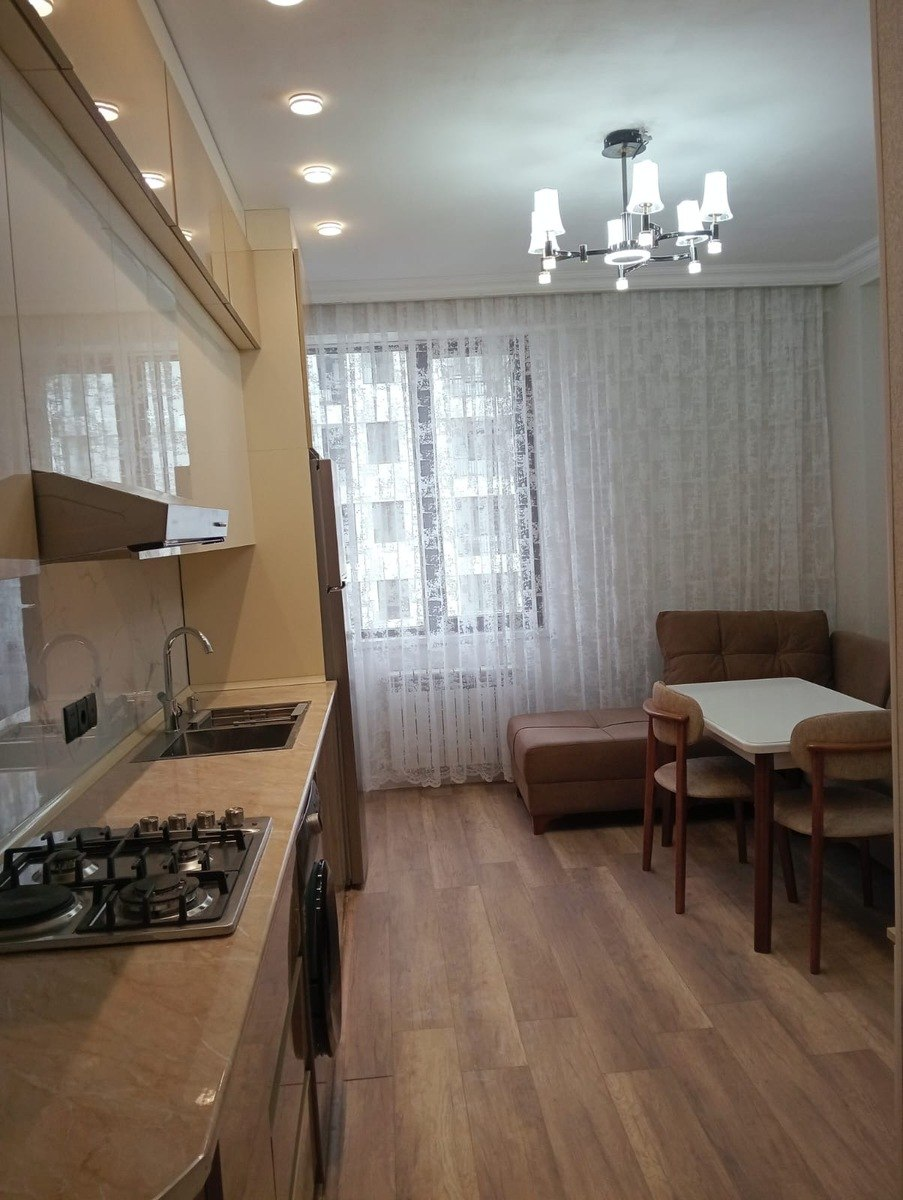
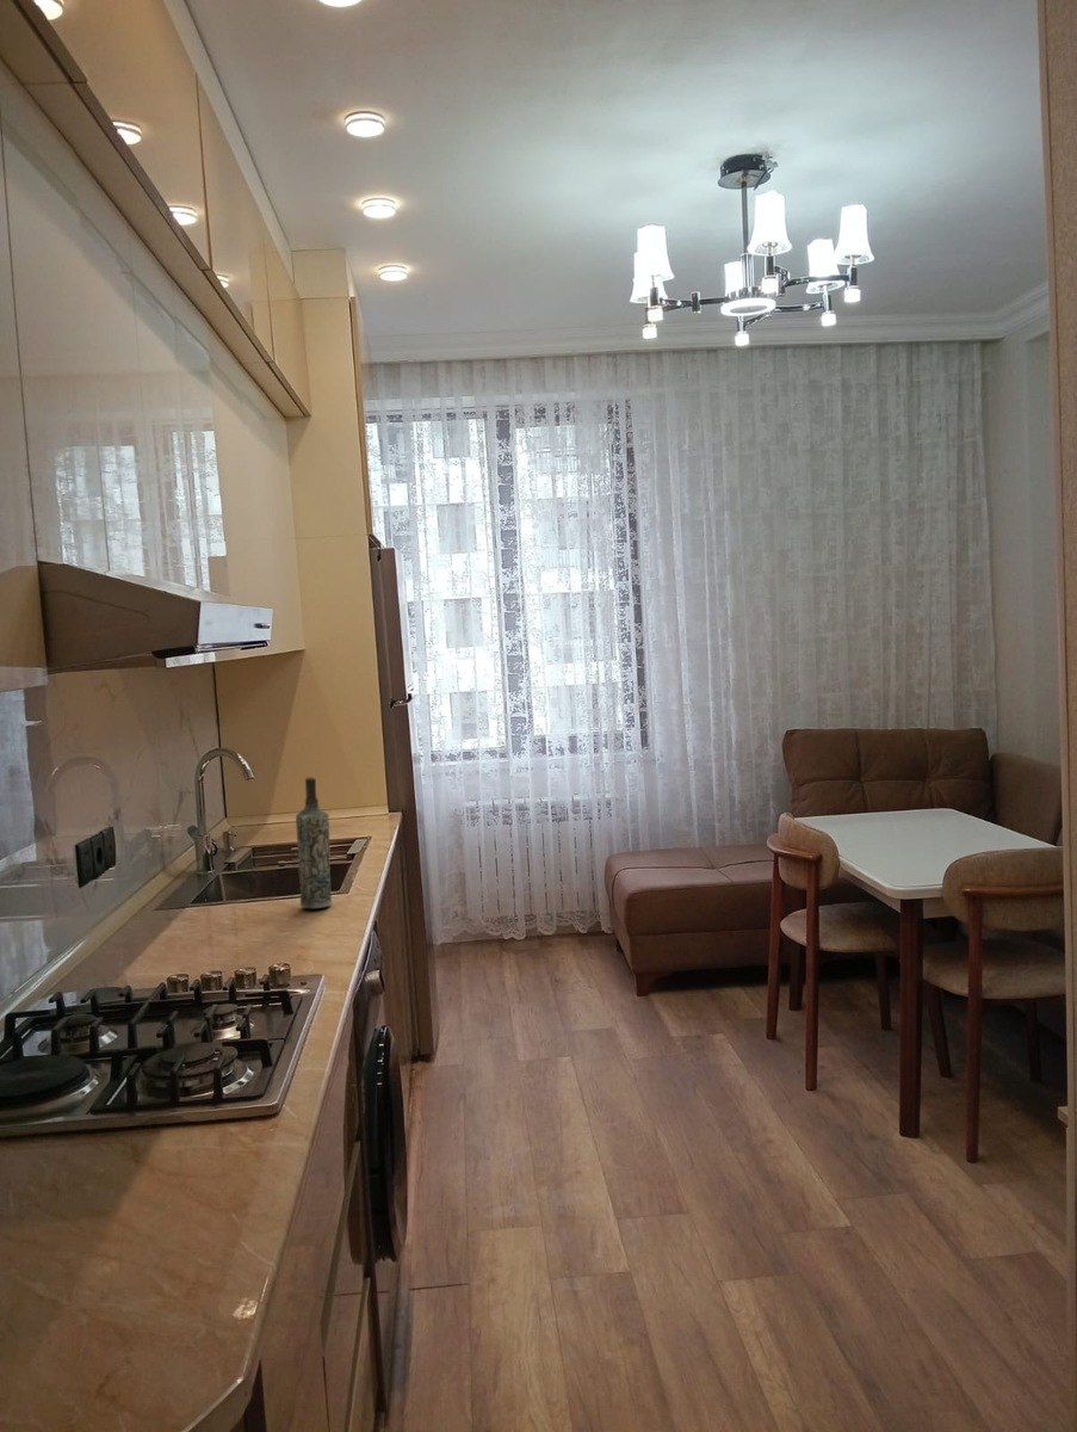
+ bottle [295,776,333,909]
